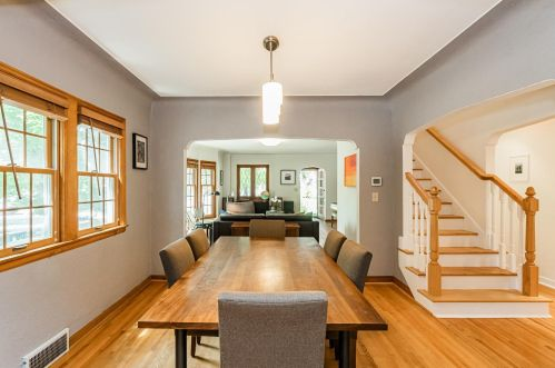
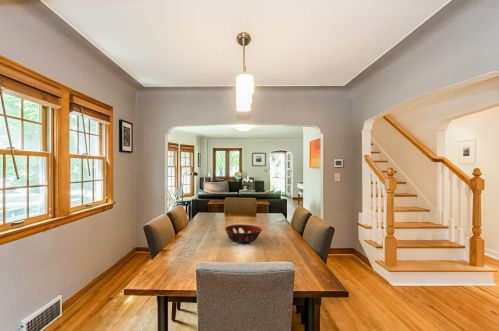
+ decorative bowl [224,223,263,244]
